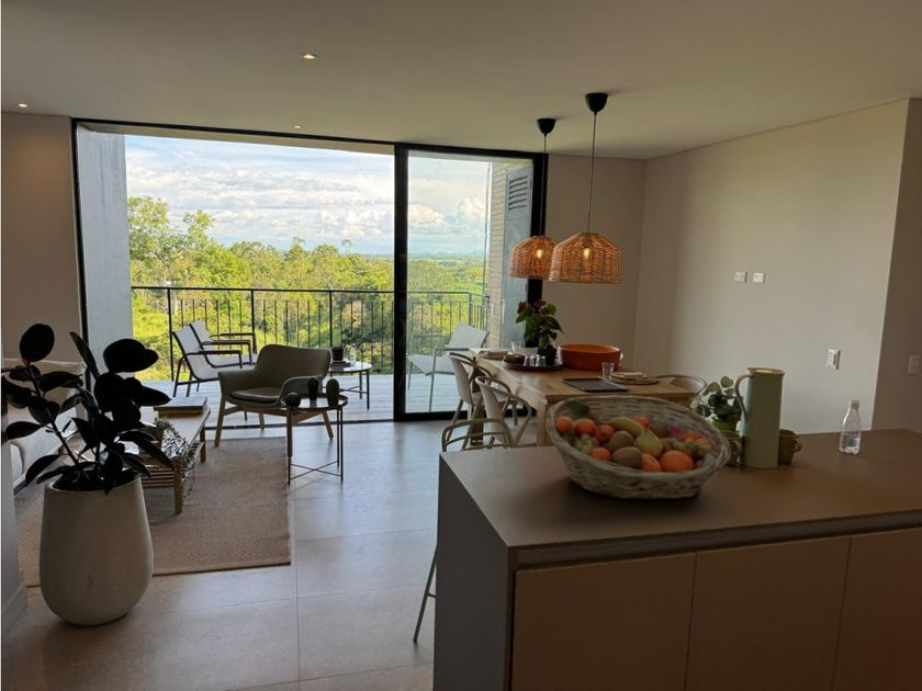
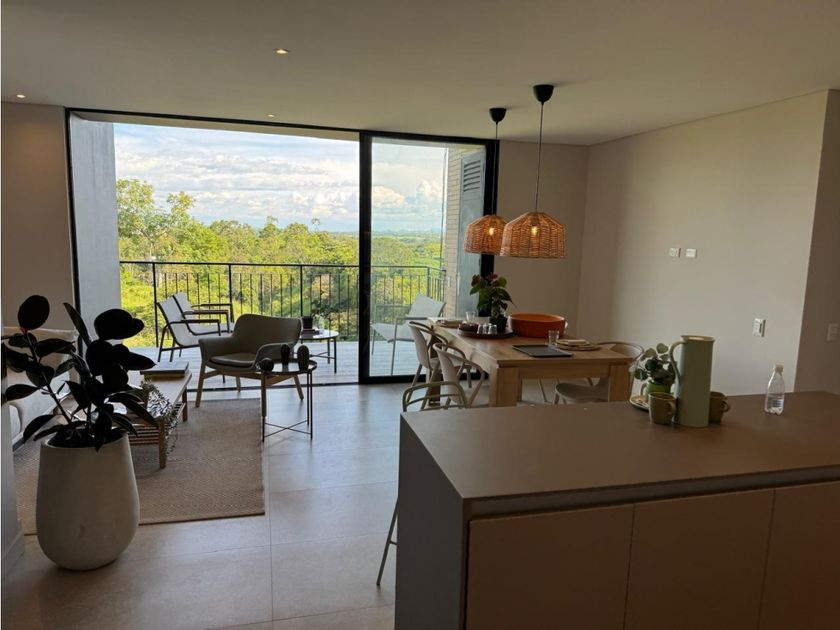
- fruit basket [544,394,732,501]
